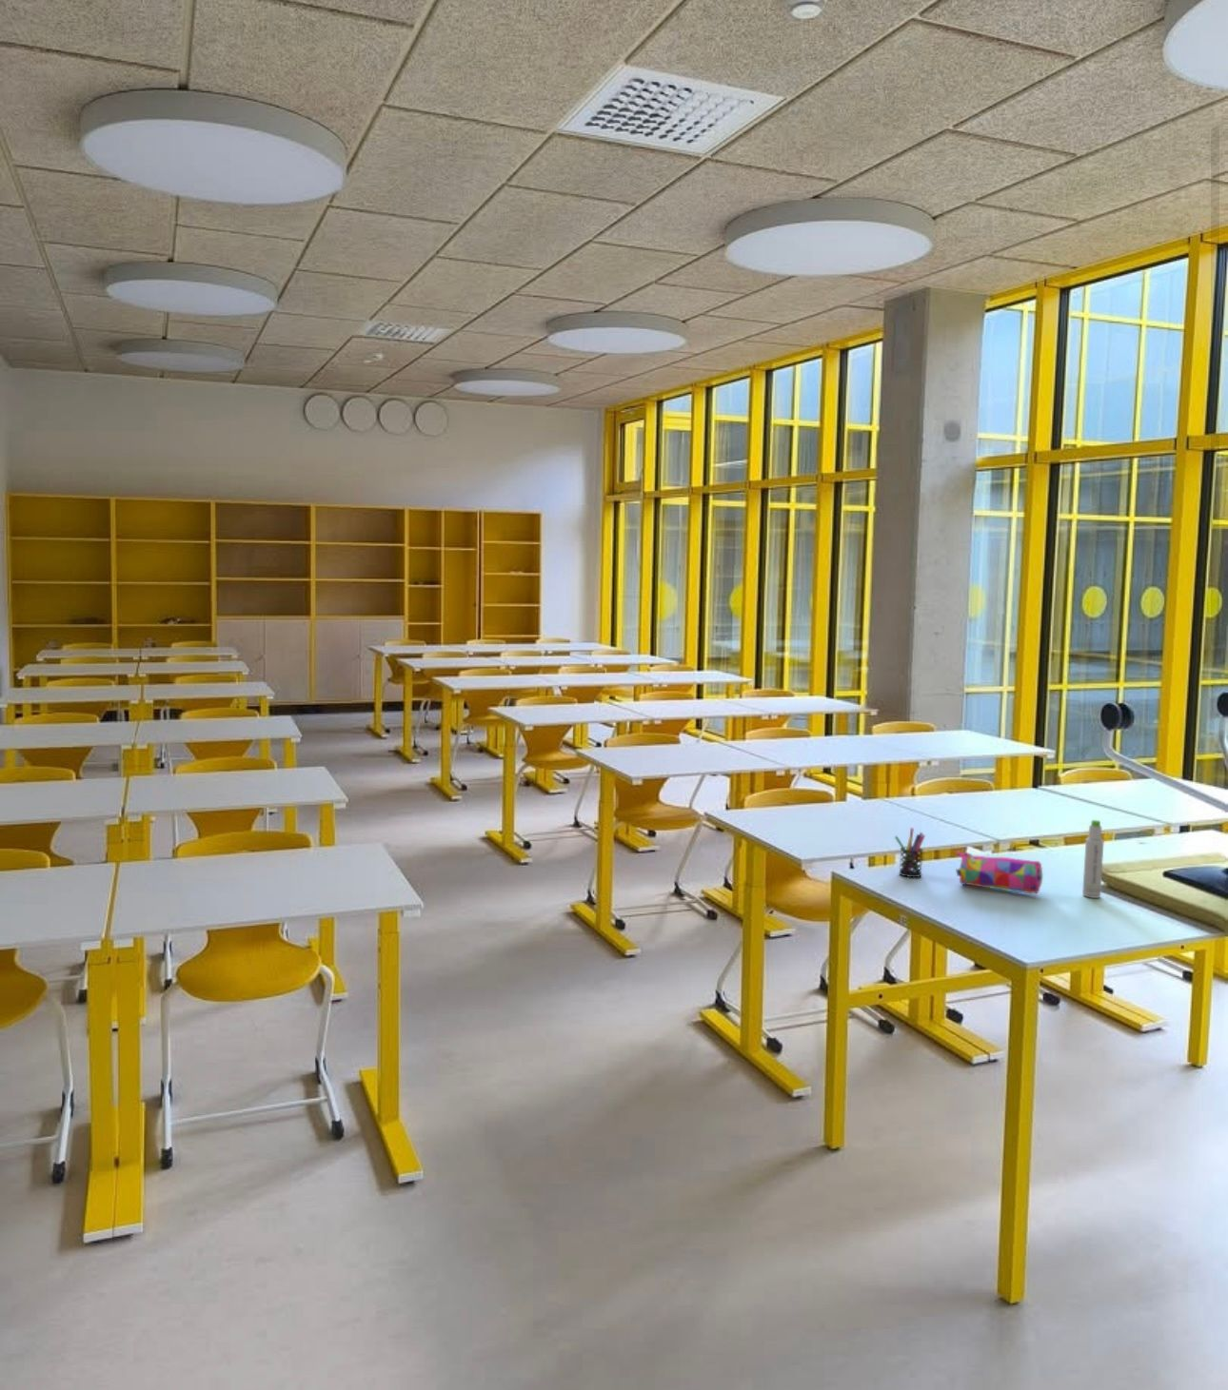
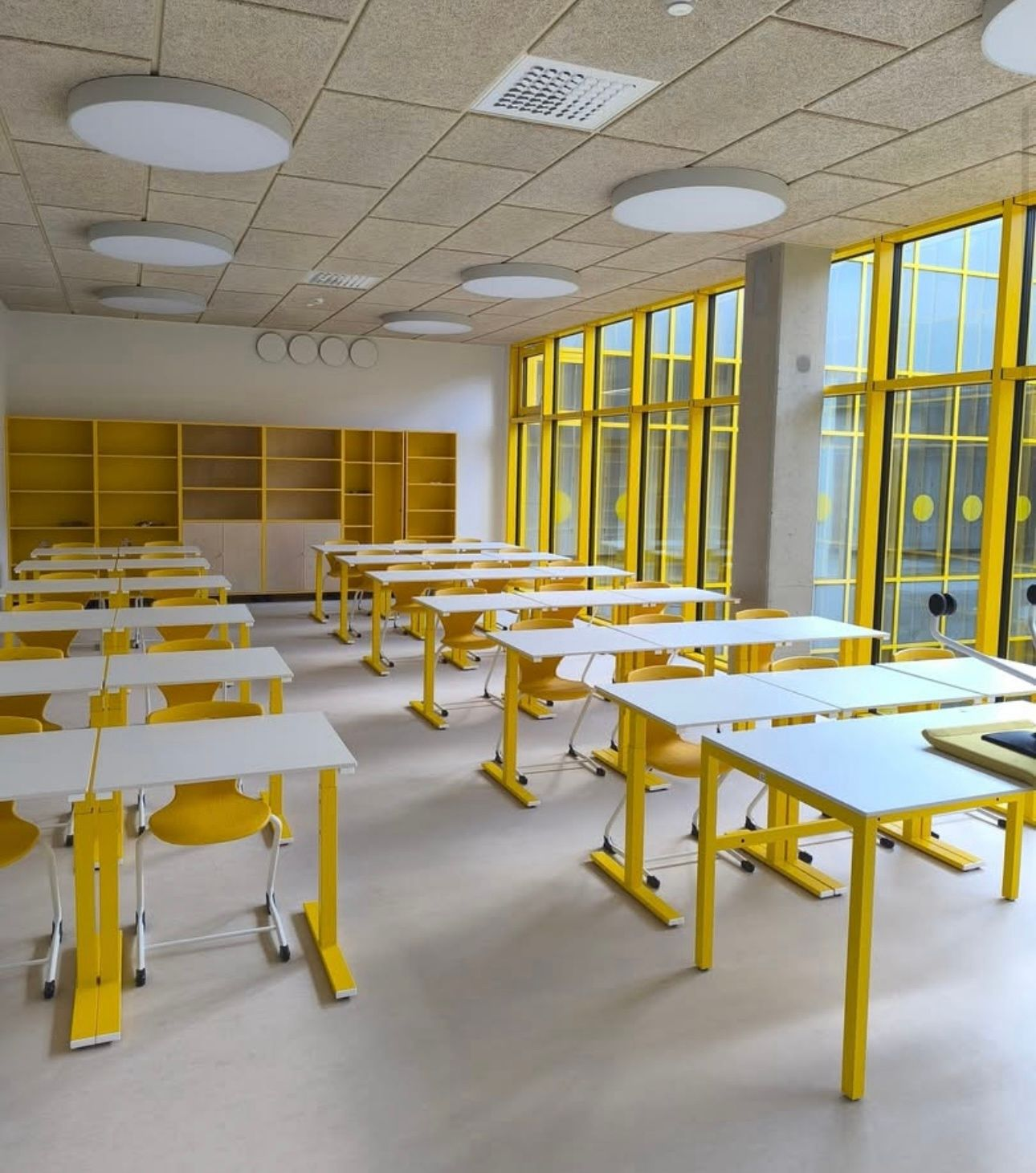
- pencil case [955,850,1043,895]
- pen holder [894,827,926,878]
- bottle [1081,819,1105,899]
